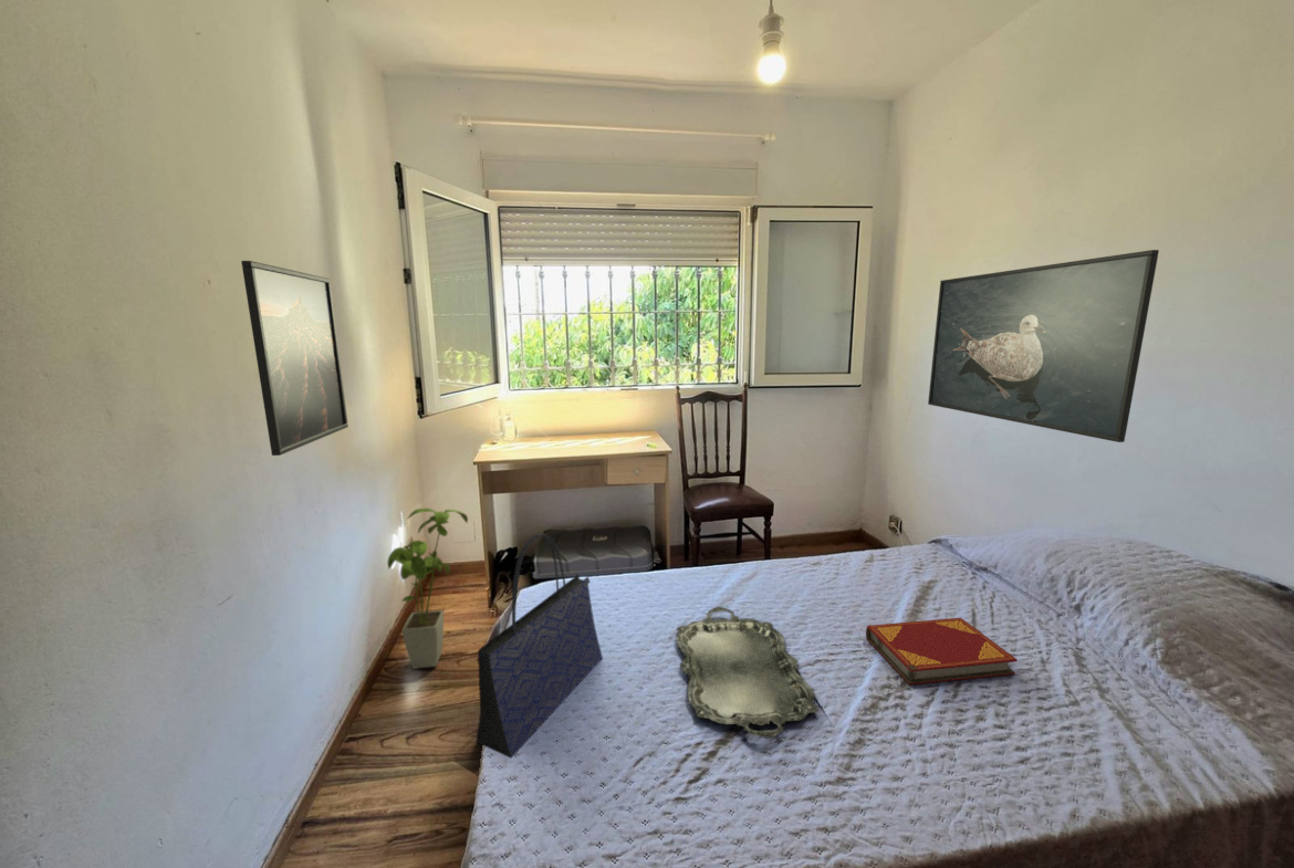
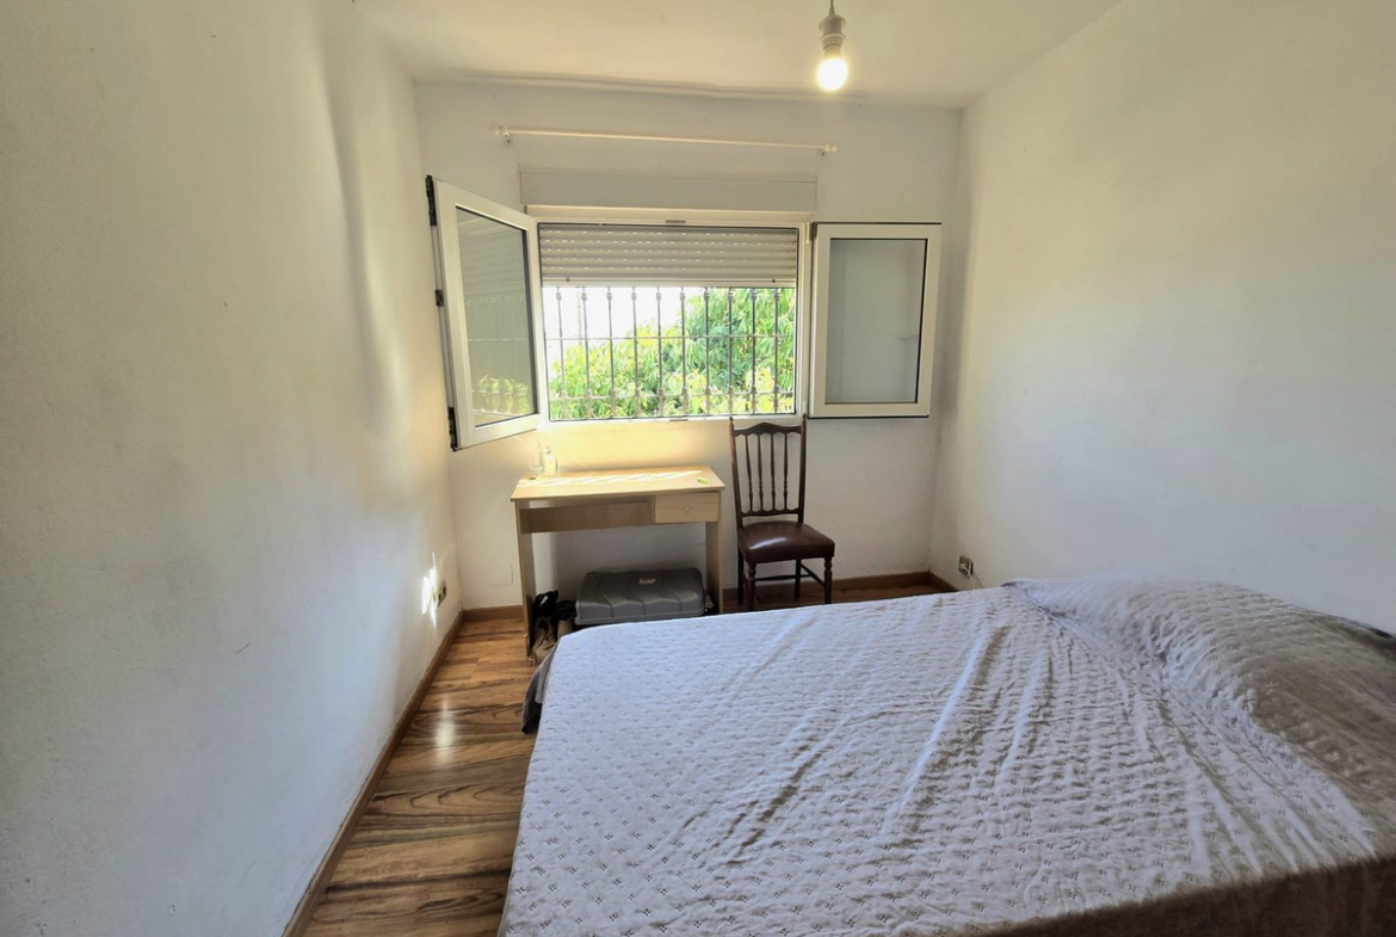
- serving tray [675,606,820,740]
- tote bag [474,533,604,760]
- hardback book [865,617,1019,686]
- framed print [927,249,1160,443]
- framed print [240,260,349,457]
- house plant [386,508,469,670]
